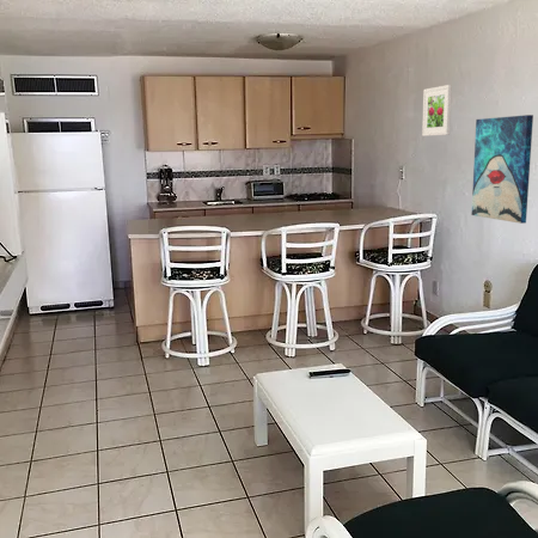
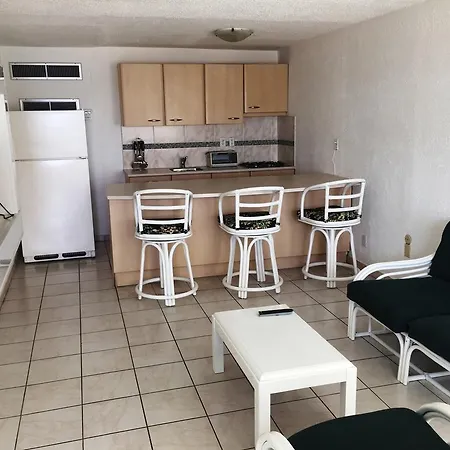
- wall art [470,114,534,225]
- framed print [421,84,453,137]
